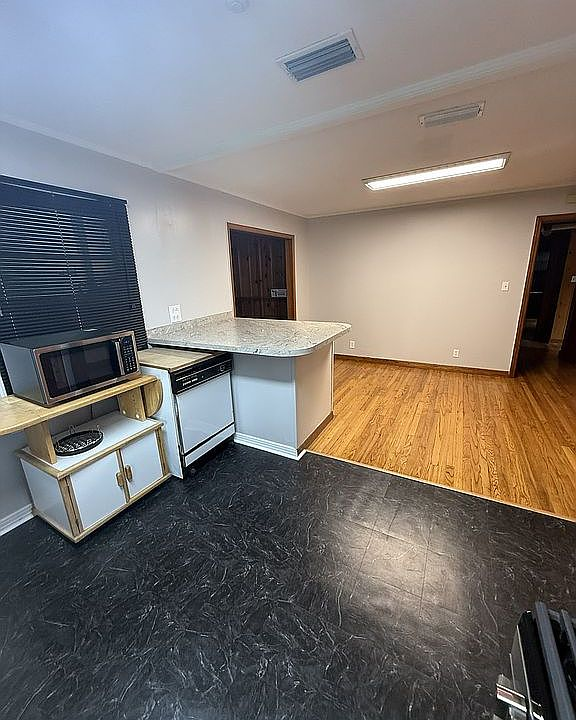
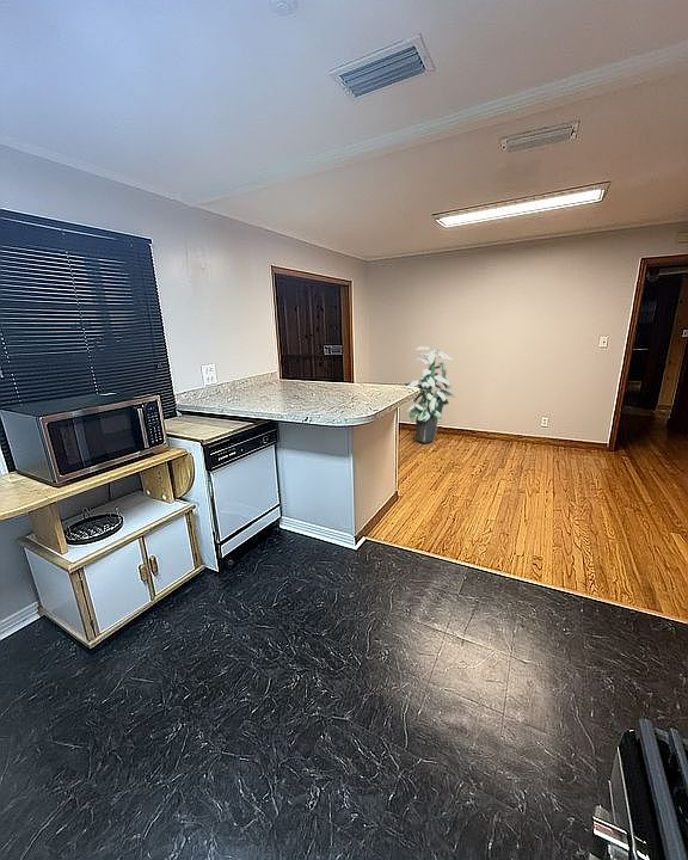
+ indoor plant [403,345,455,444]
